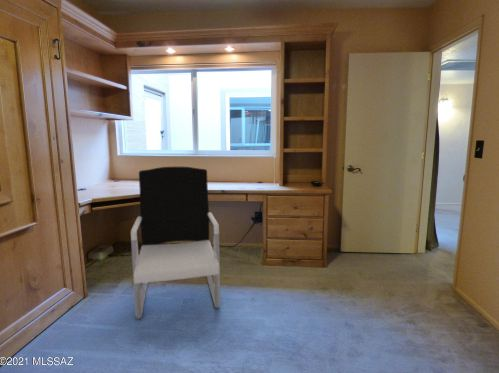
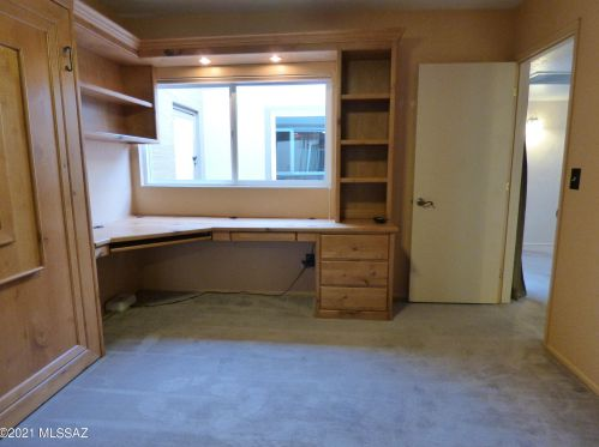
- office chair [130,166,221,320]
